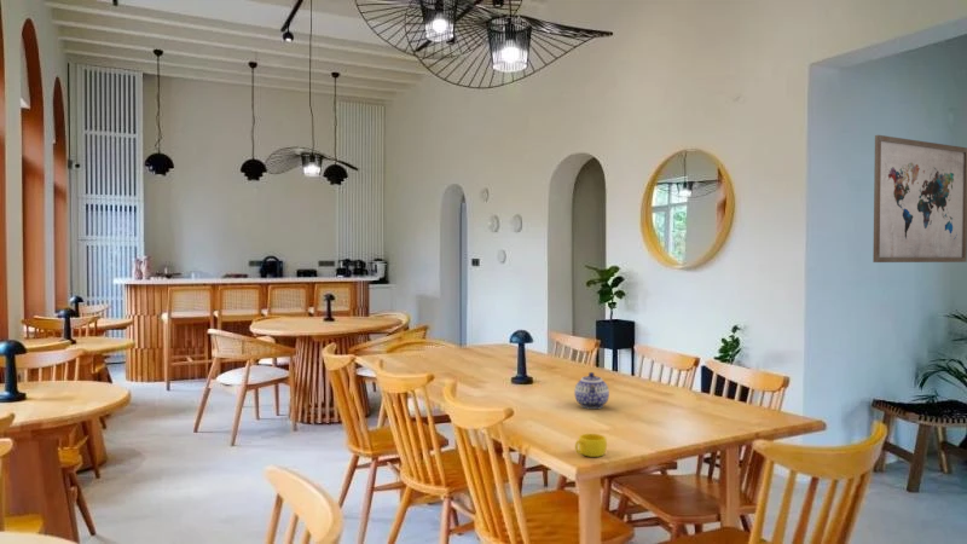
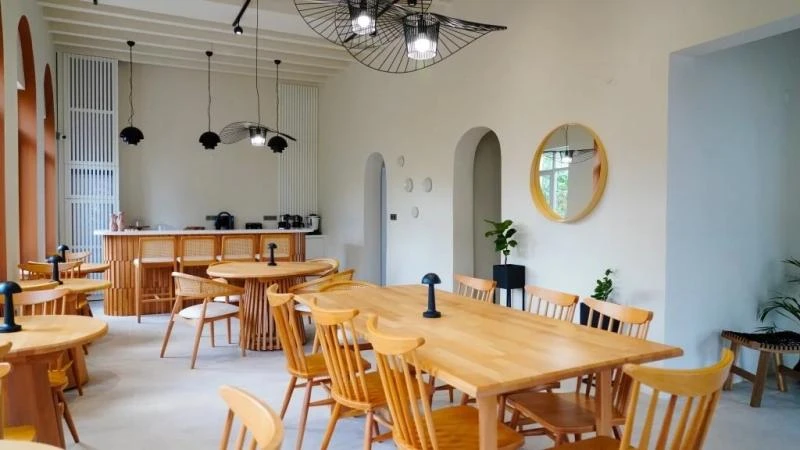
- teapot [573,371,610,410]
- wall art [872,134,967,264]
- cup [574,433,608,458]
